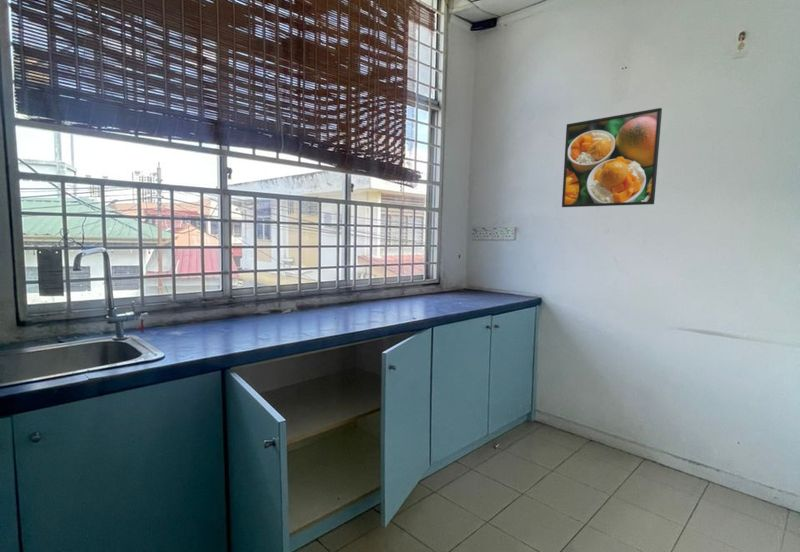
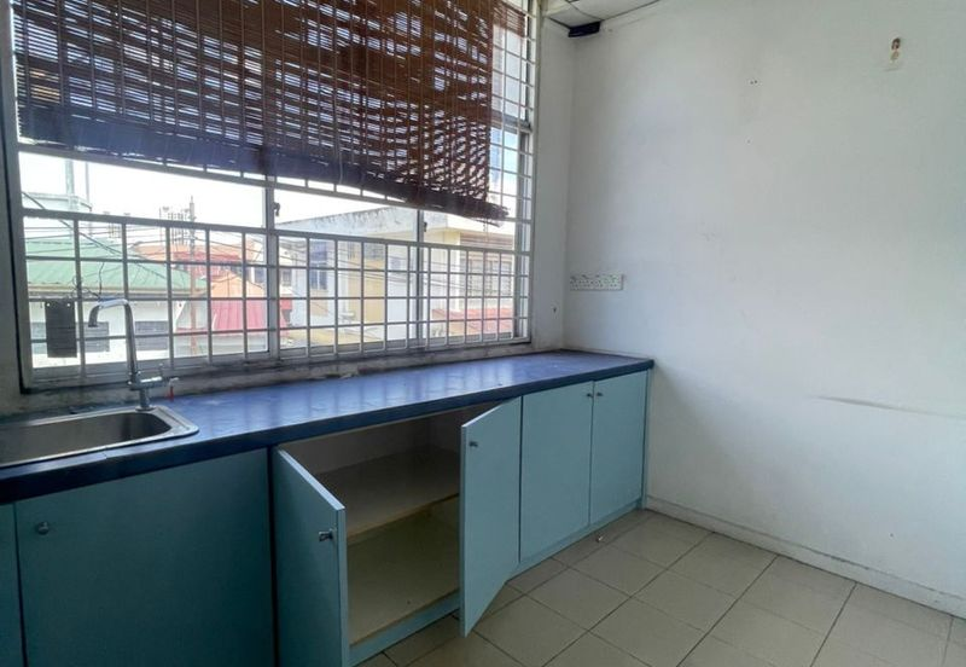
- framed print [561,107,663,208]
